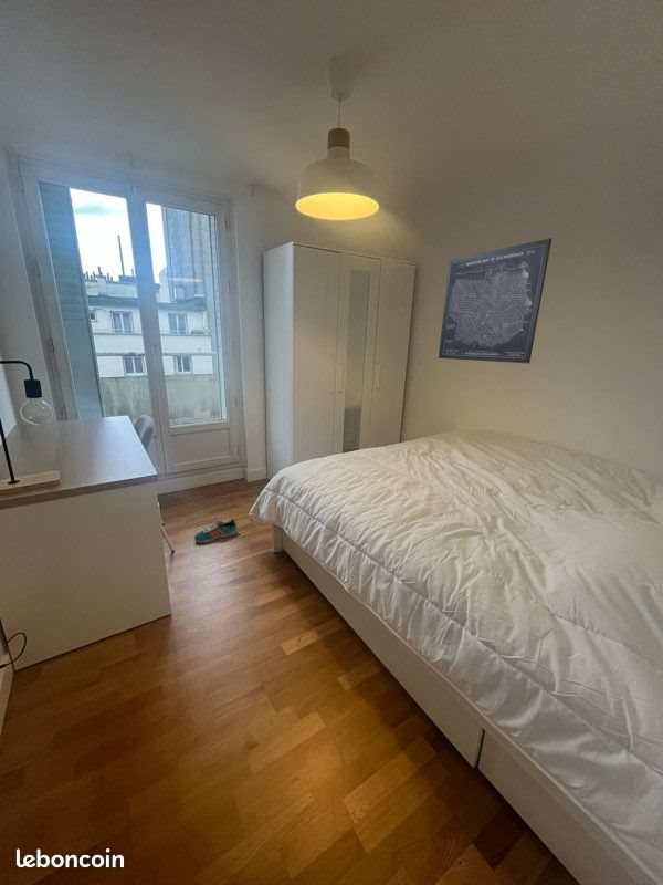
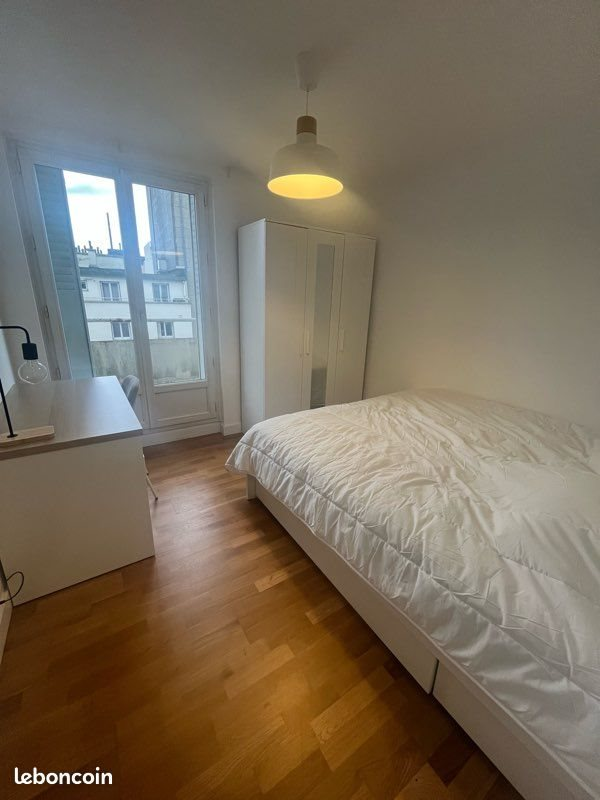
- sneaker [193,518,238,544]
- wall art [438,237,552,364]
